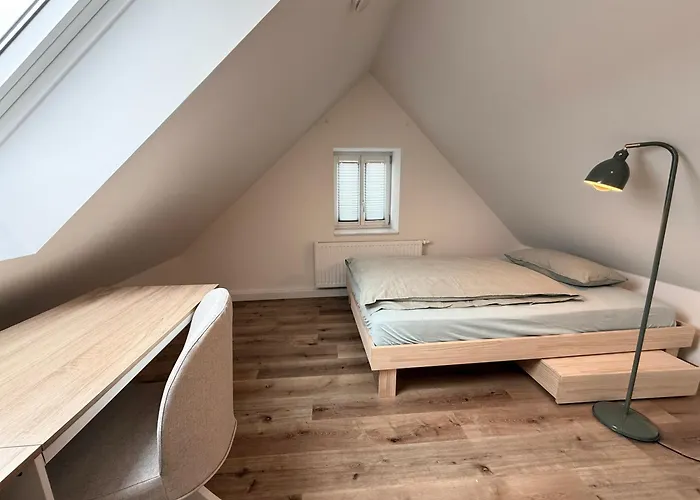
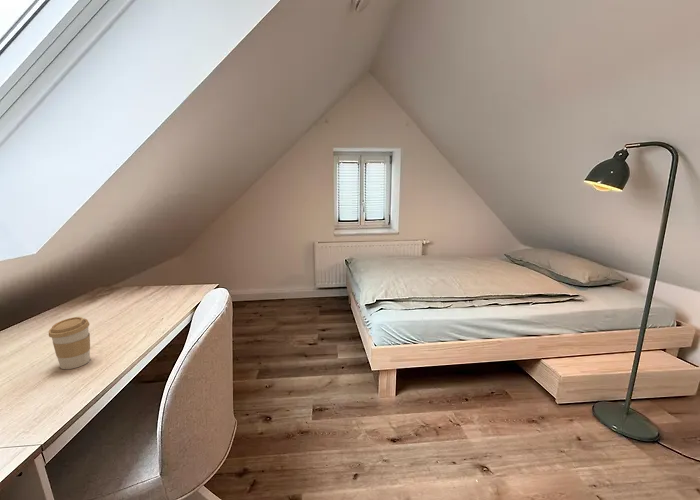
+ coffee cup [48,316,91,370]
